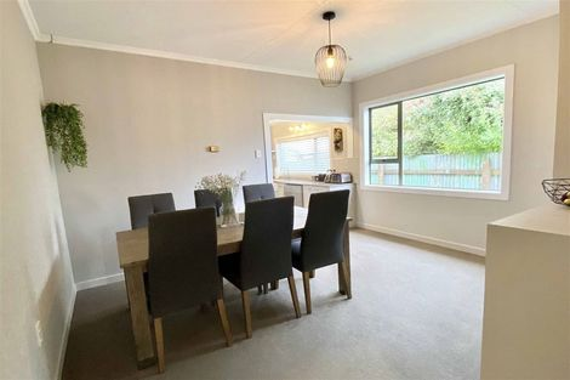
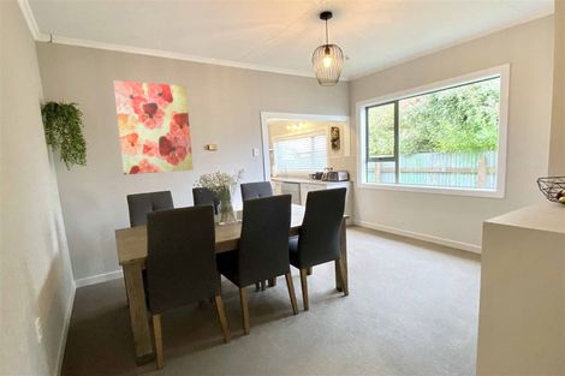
+ wall art [113,79,195,175]
